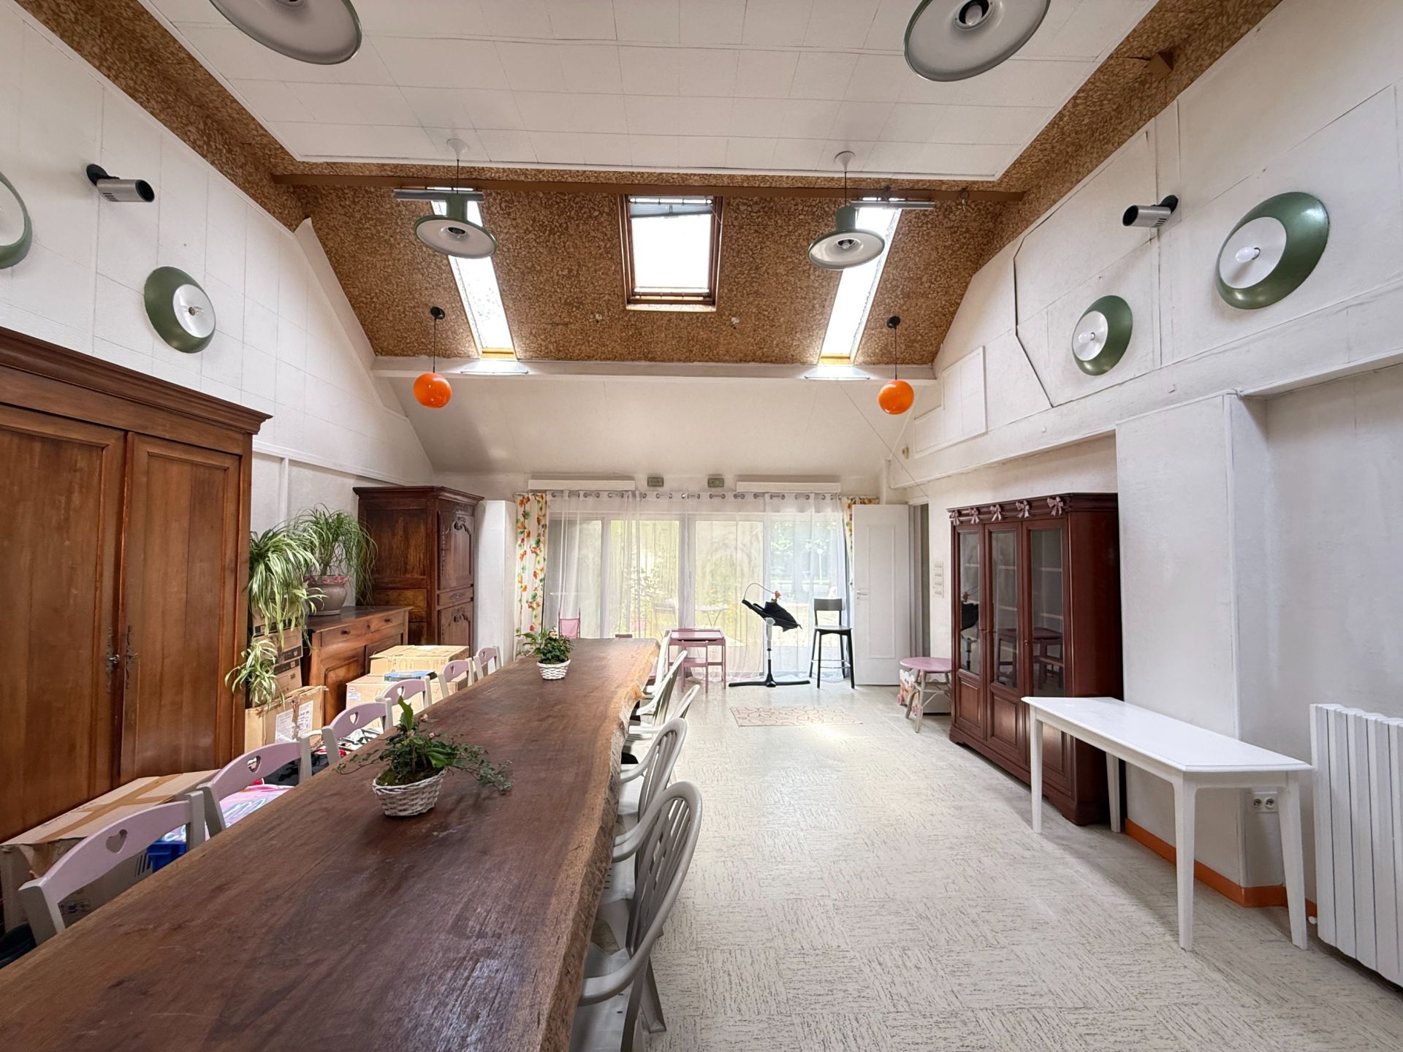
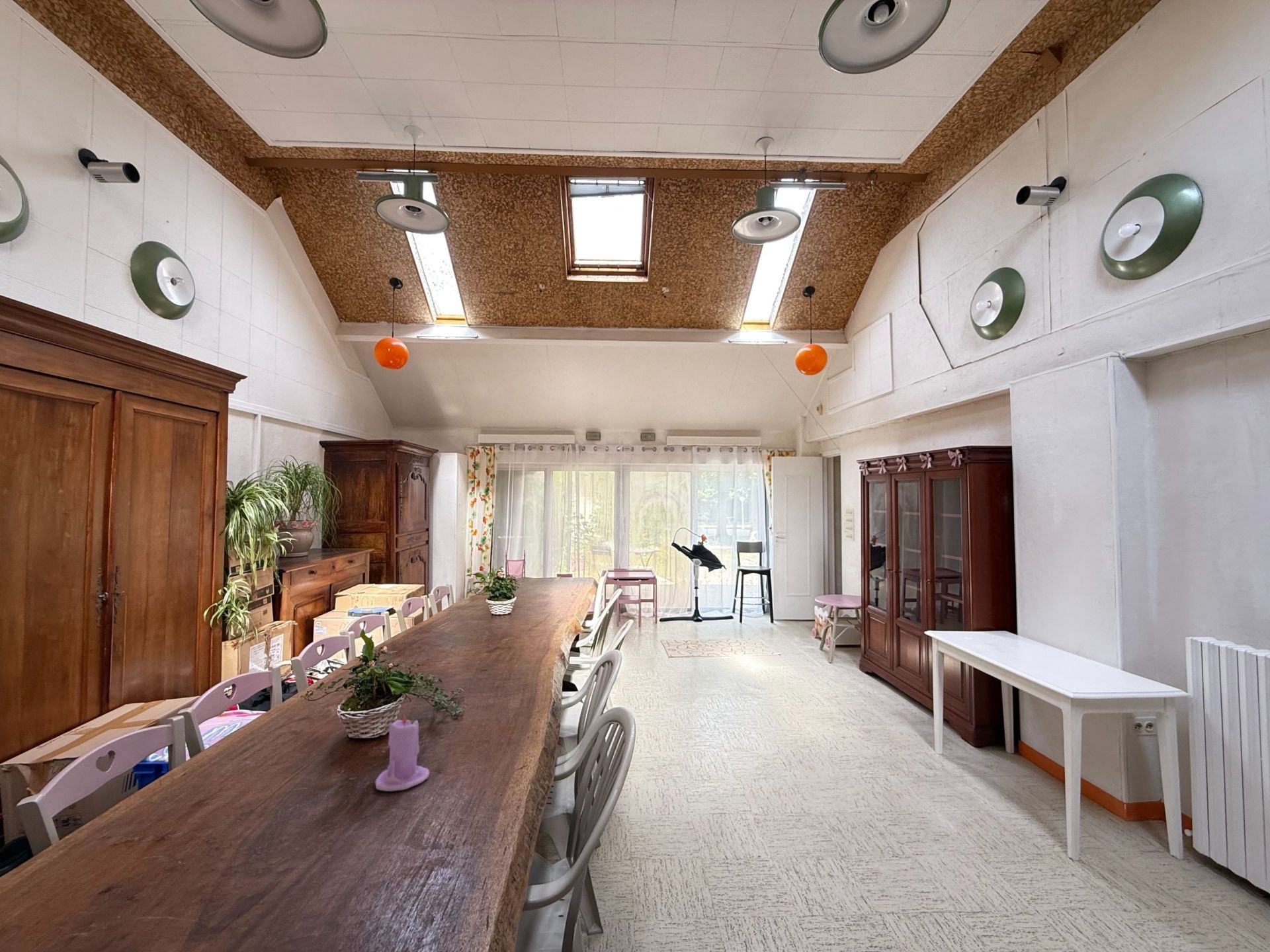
+ candle [374,712,430,792]
